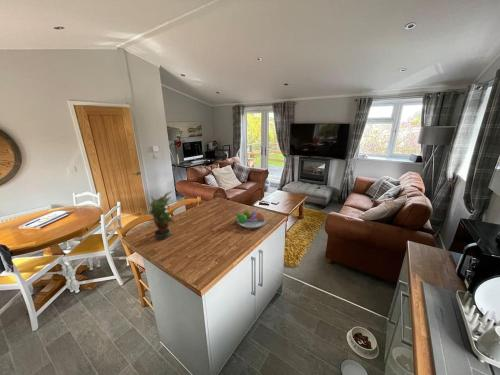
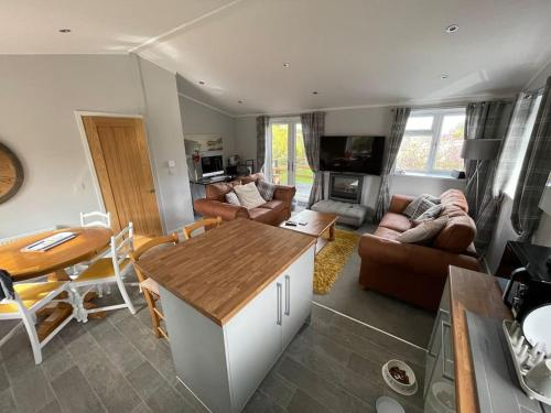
- potted plant [147,190,175,241]
- fruit bowl [233,208,267,229]
